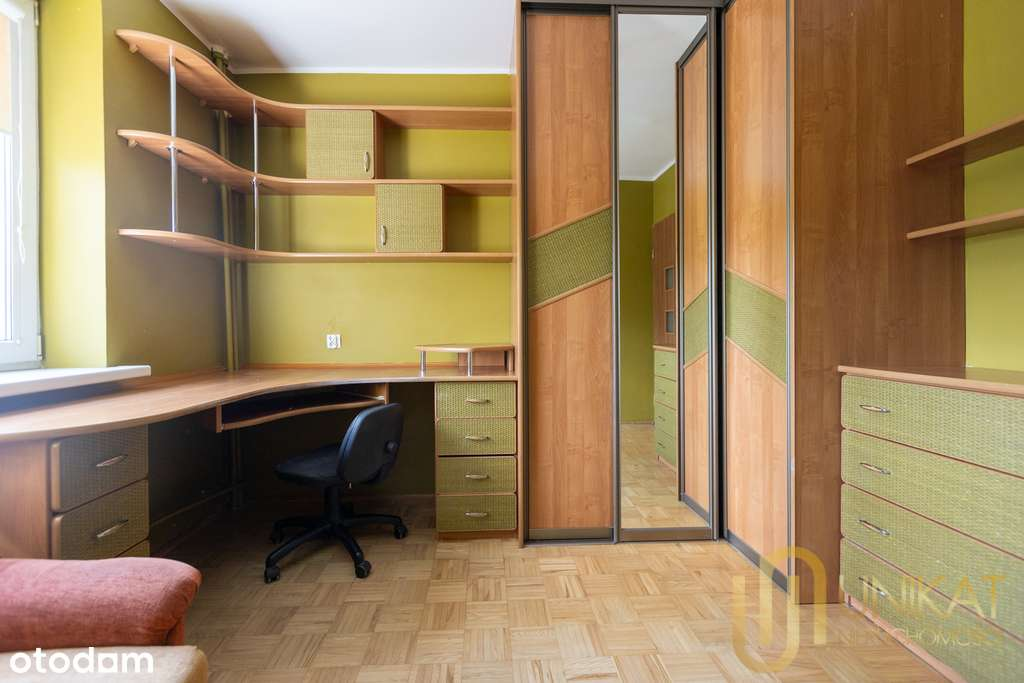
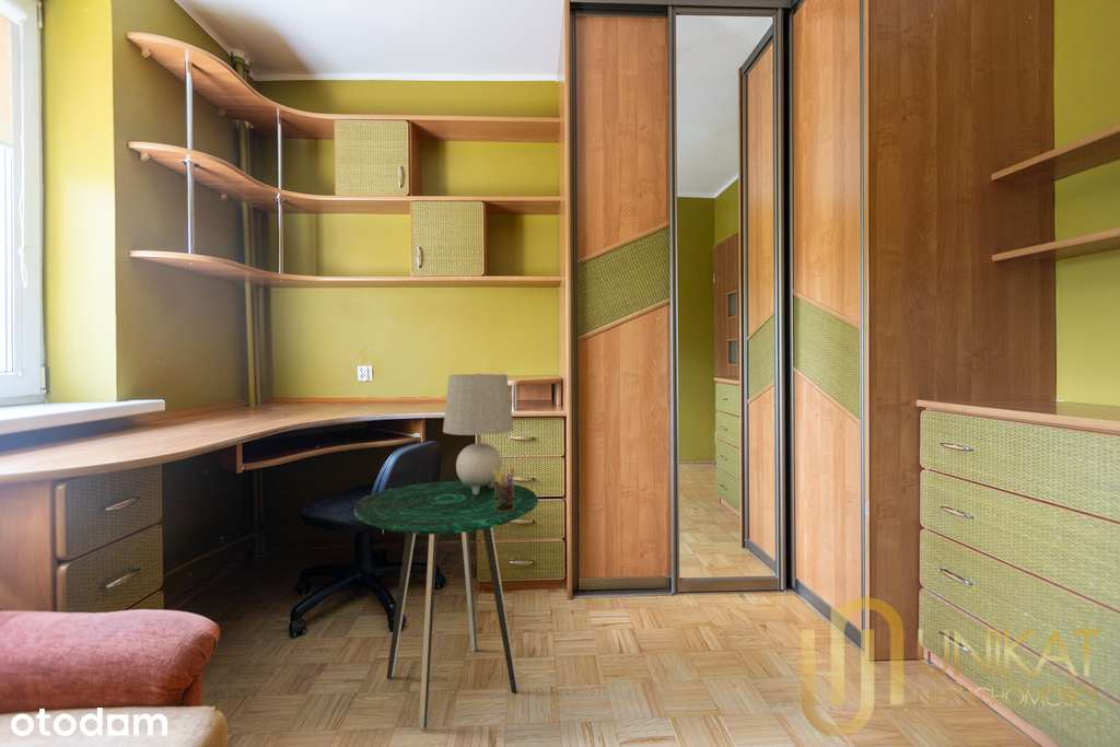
+ table lamp [442,373,514,494]
+ pen holder [494,467,516,512]
+ side table [353,480,539,731]
